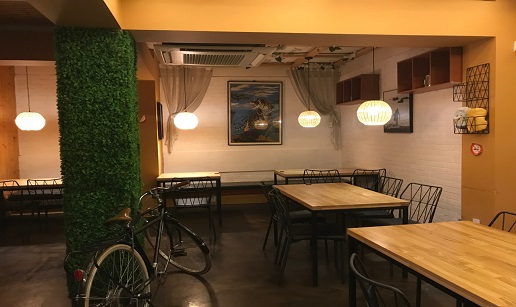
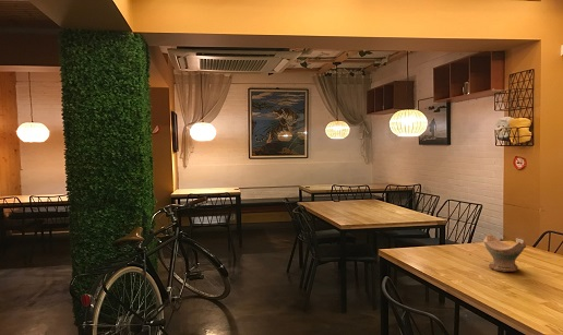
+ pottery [482,234,527,273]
